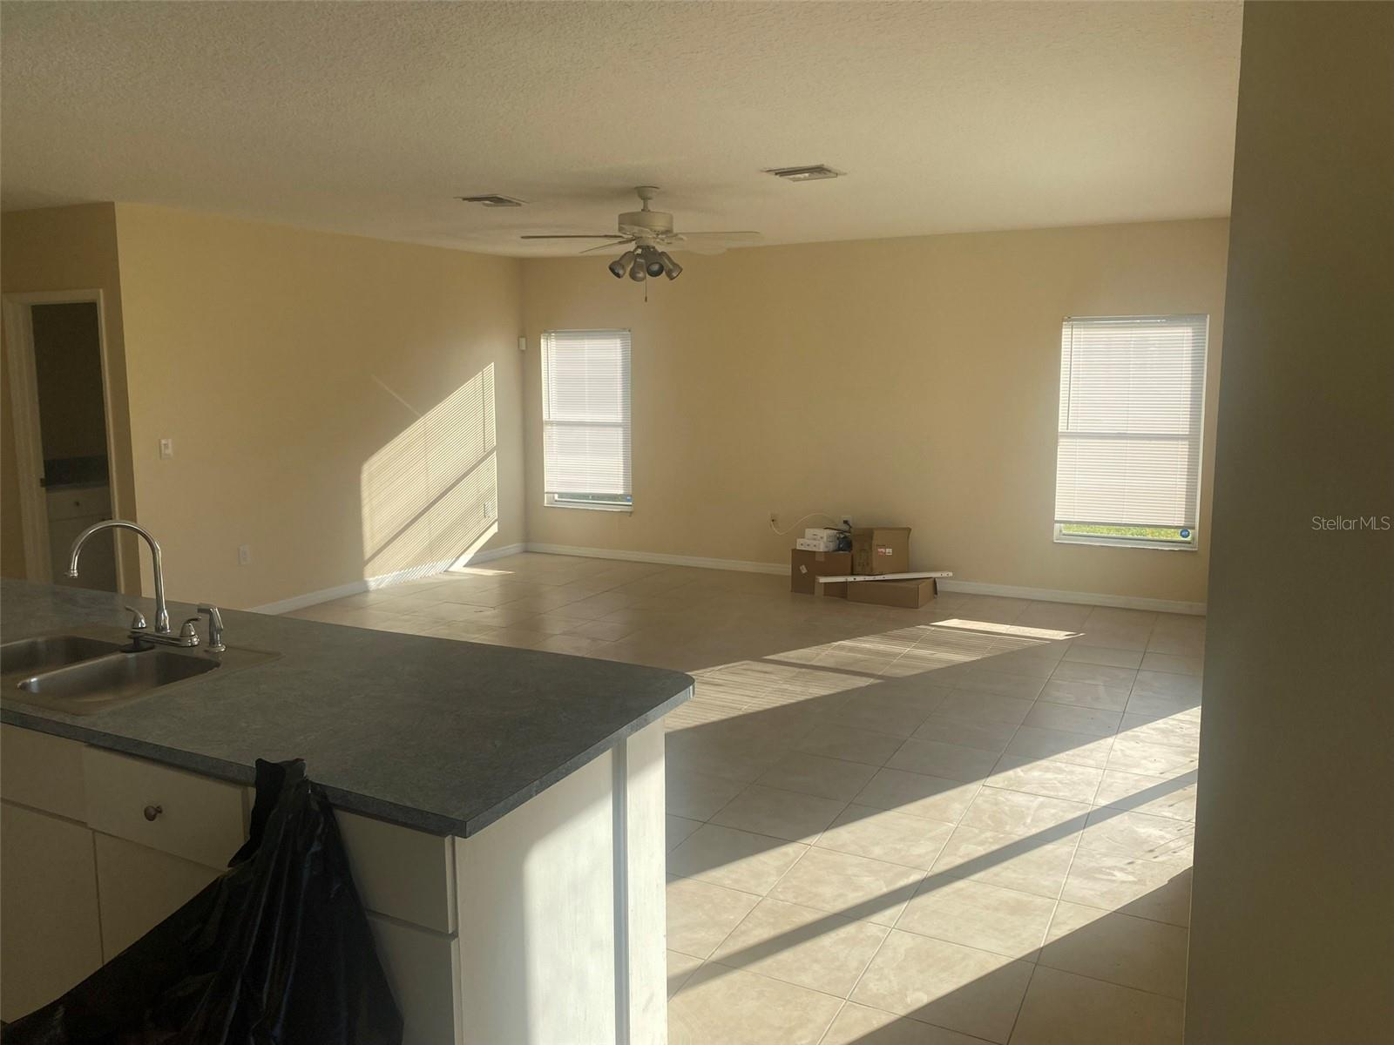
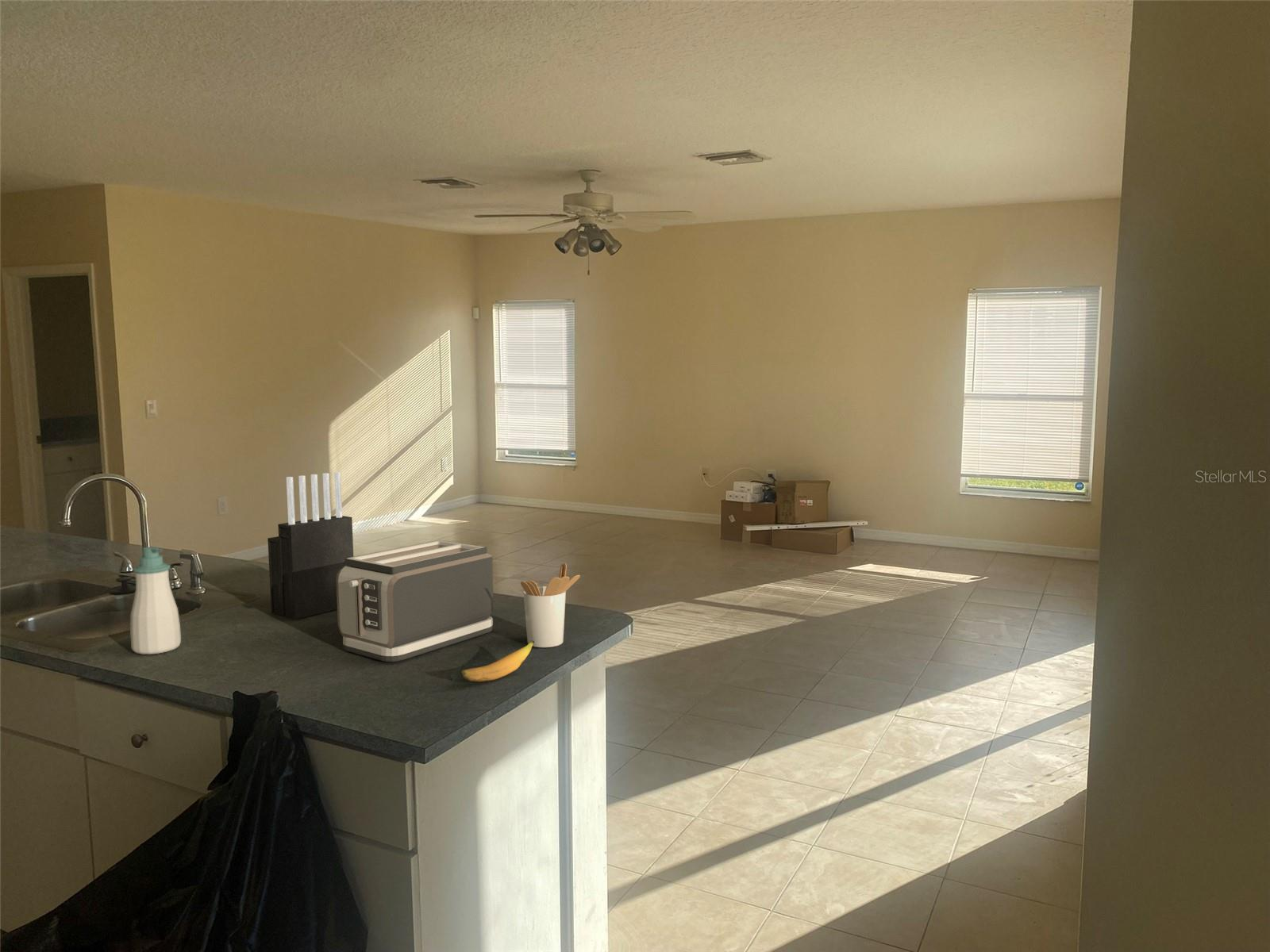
+ knife block [267,471,354,620]
+ toaster [337,539,495,662]
+ soap bottle [129,546,182,655]
+ utensil holder [520,562,581,648]
+ banana [459,640,534,682]
